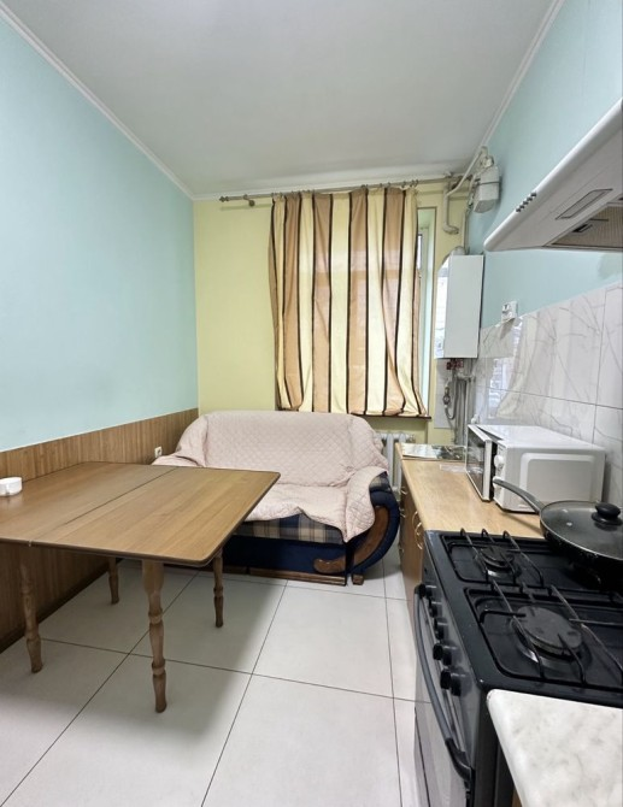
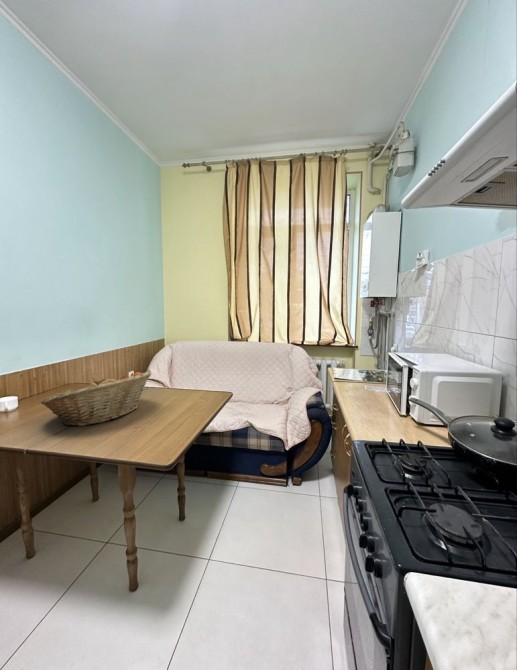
+ fruit basket [40,371,153,427]
